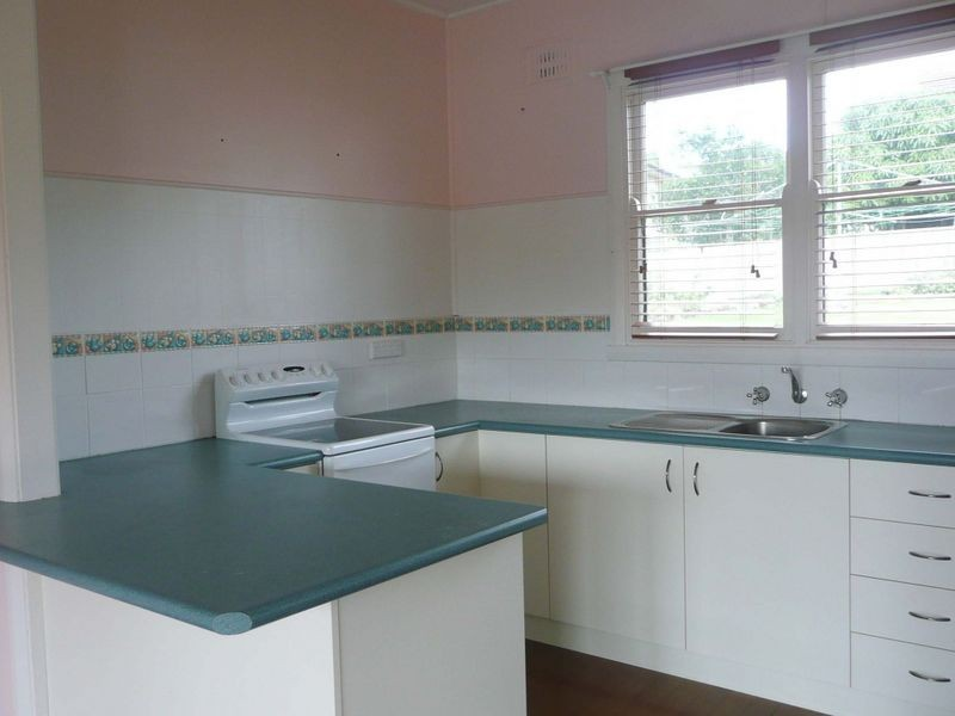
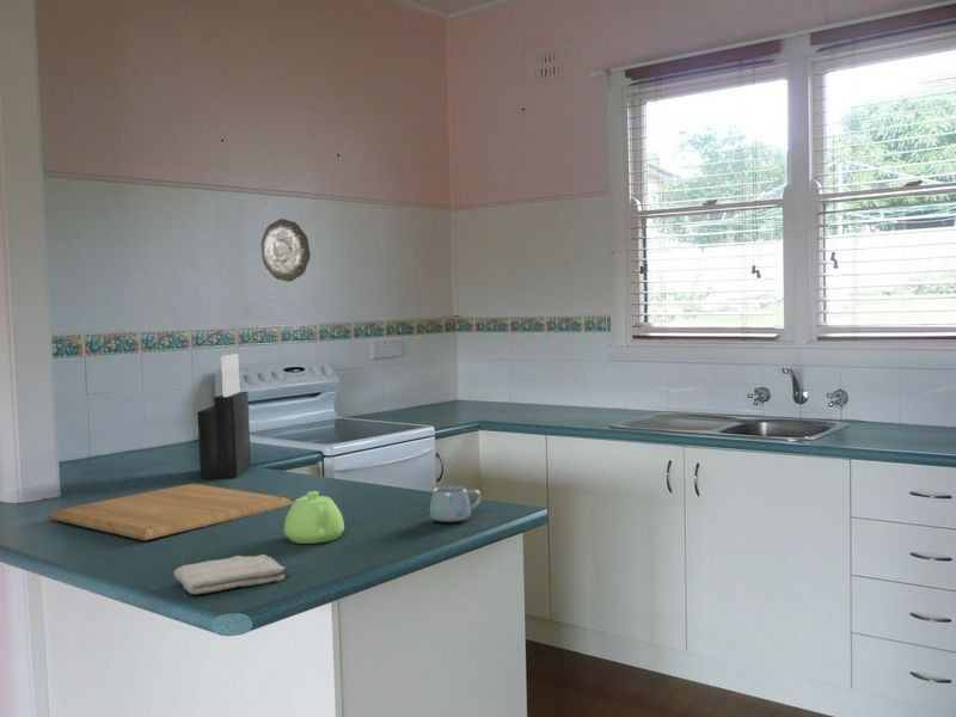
+ washcloth [172,553,287,595]
+ knife block [196,353,252,479]
+ decorative plate [259,217,312,283]
+ chopping board [47,483,294,541]
+ teakettle [283,490,345,545]
+ mug [429,485,483,523]
